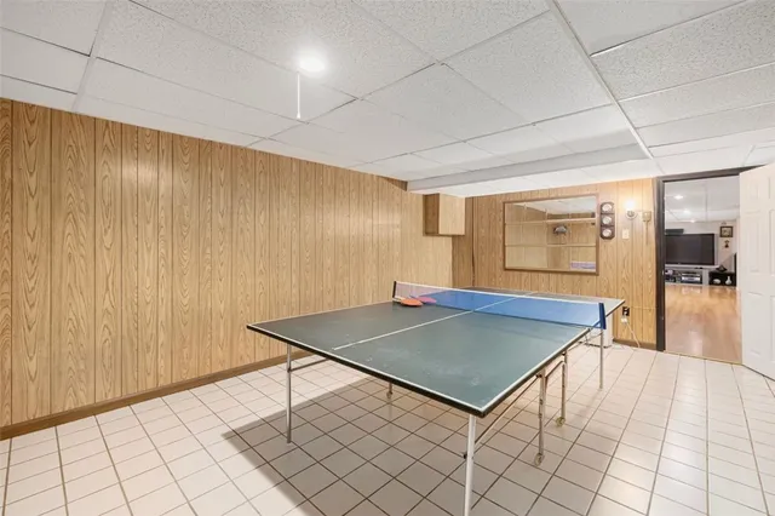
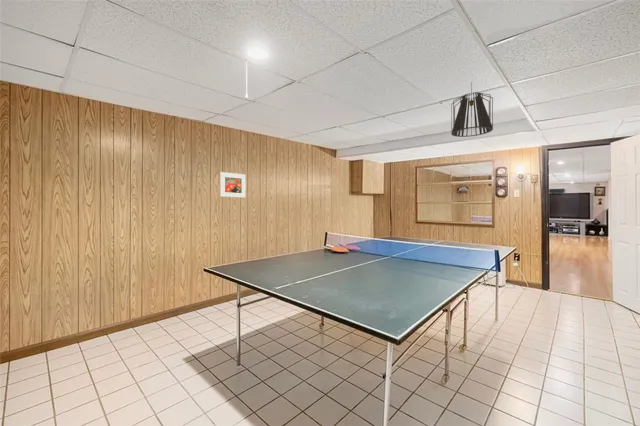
+ pendant light [450,81,494,138]
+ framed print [219,171,247,198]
